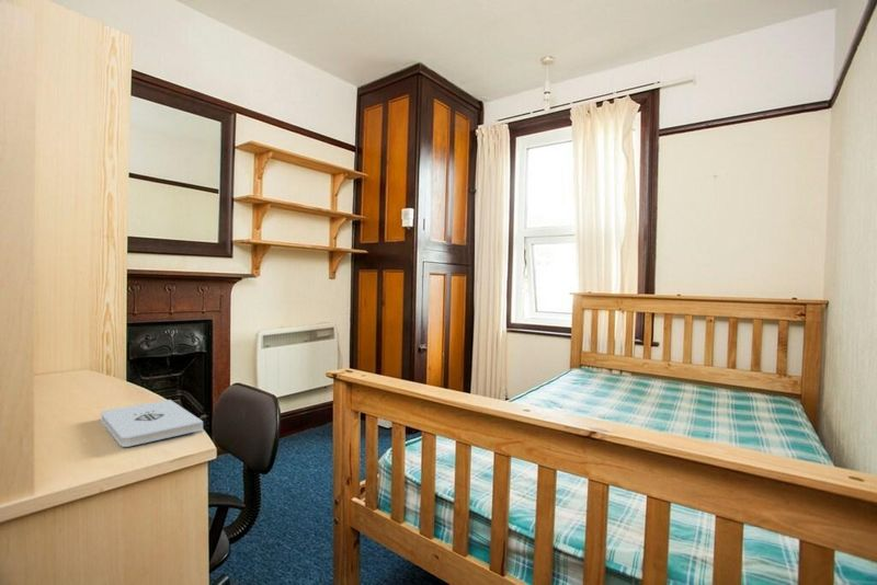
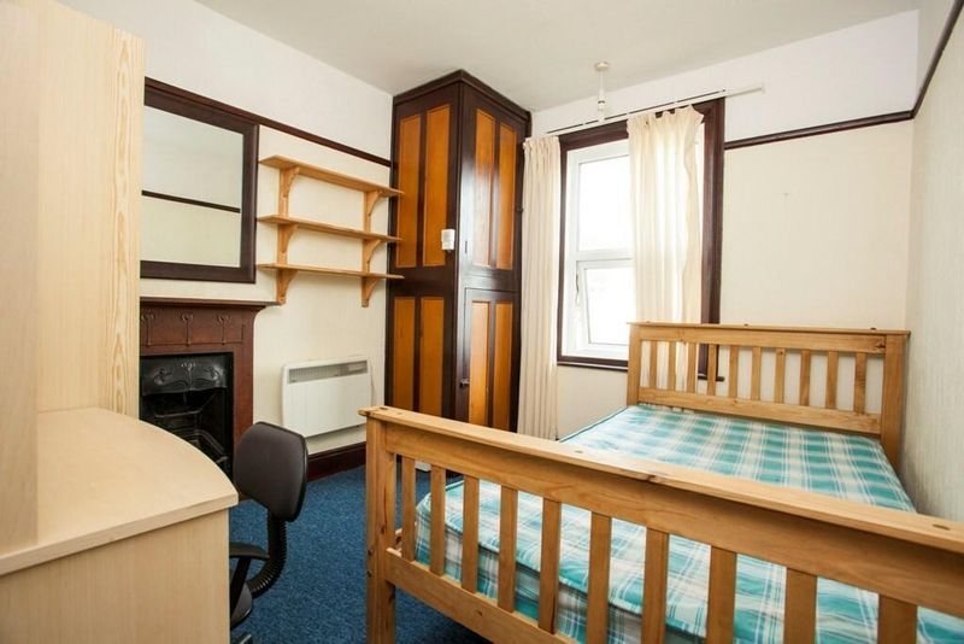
- notepad [100,399,204,448]
